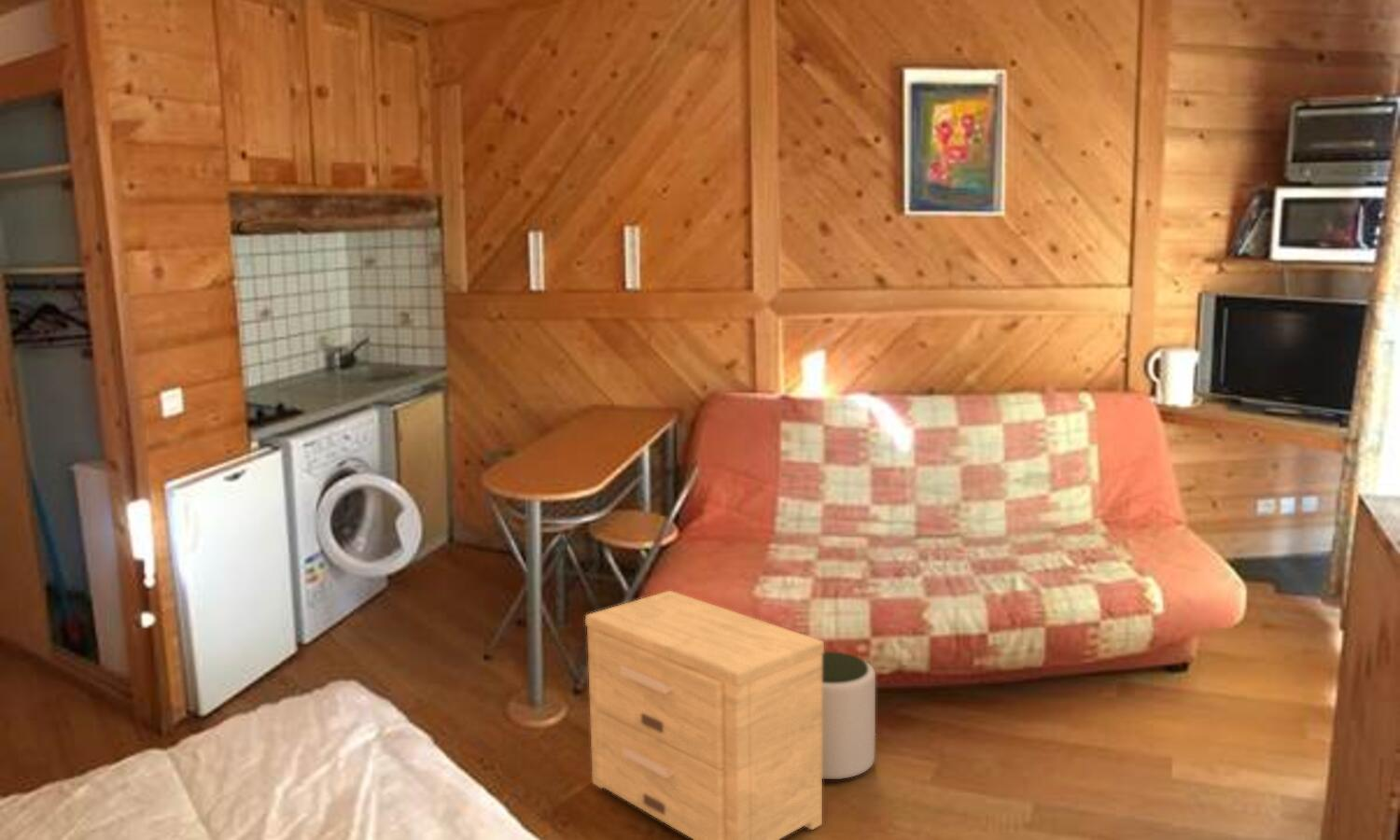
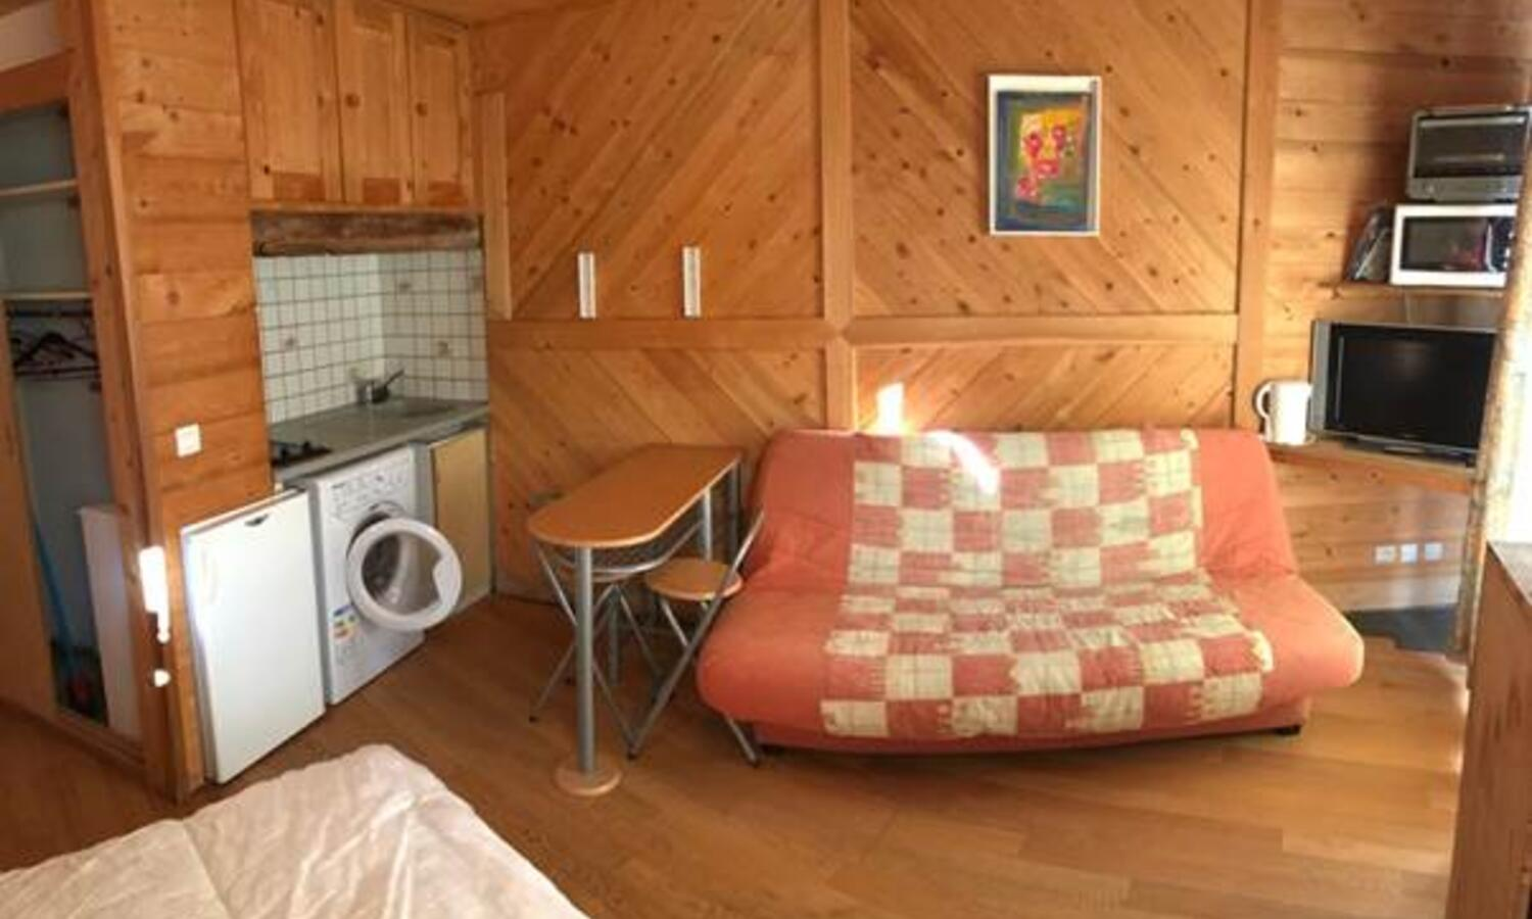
- side table [584,590,825,840]
- plant pot [822,651,876,780]
